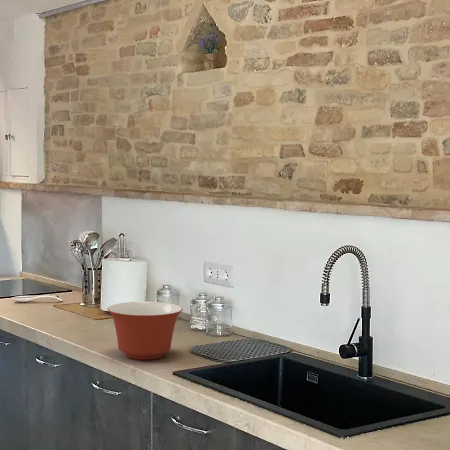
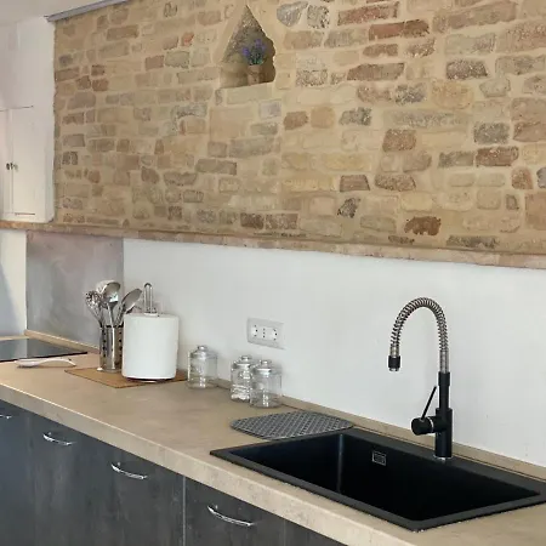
- mixing bowl [106,301,183,361]
